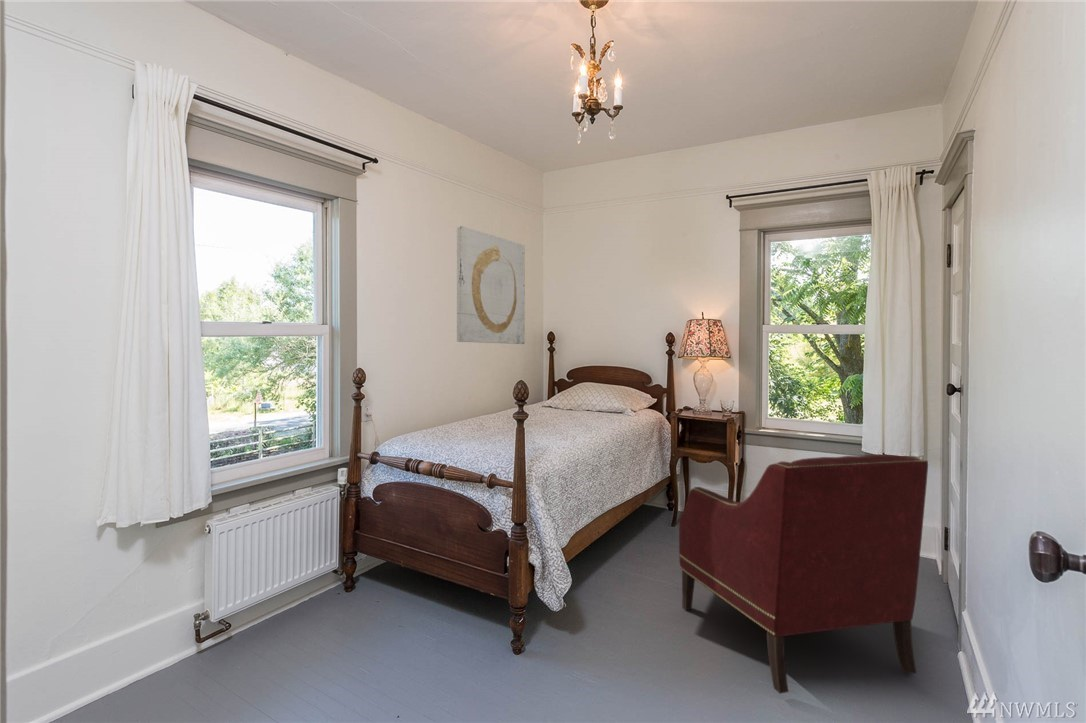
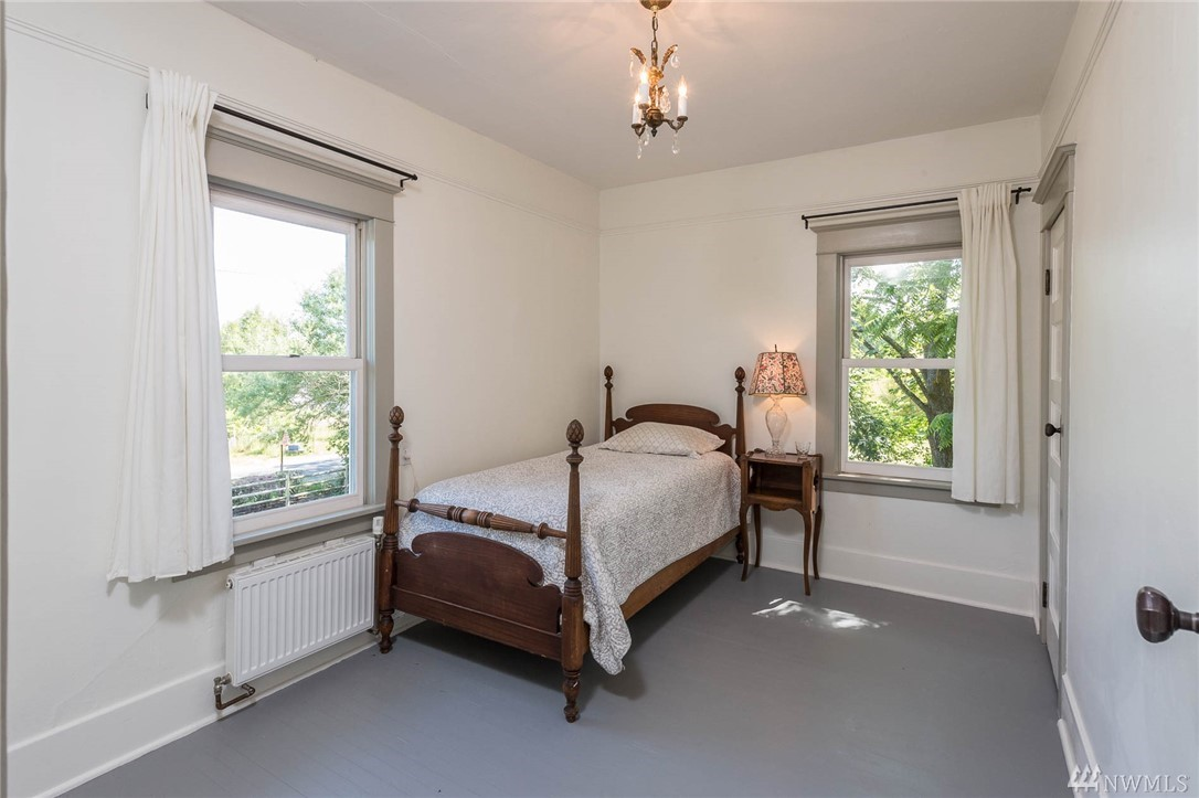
- armchair [678,454,929,694]
- wall art [456,225,526,345]
